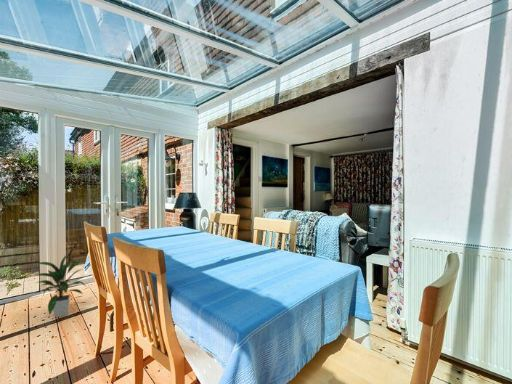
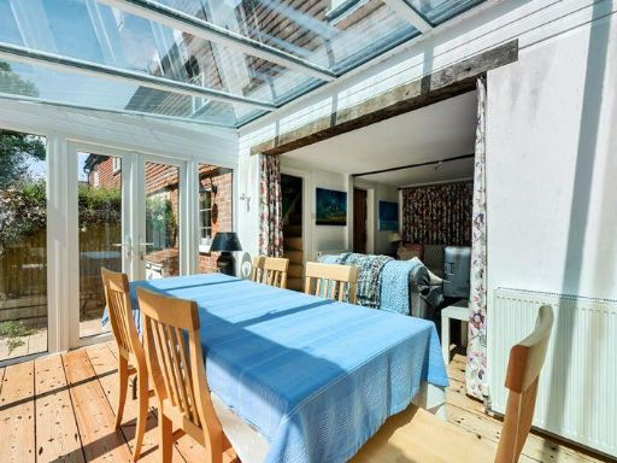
- indoor plant [31,253,88,318]
